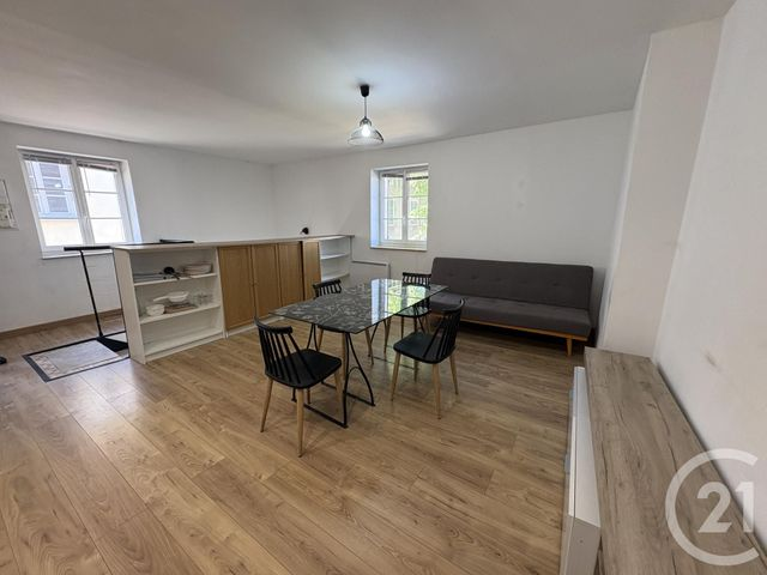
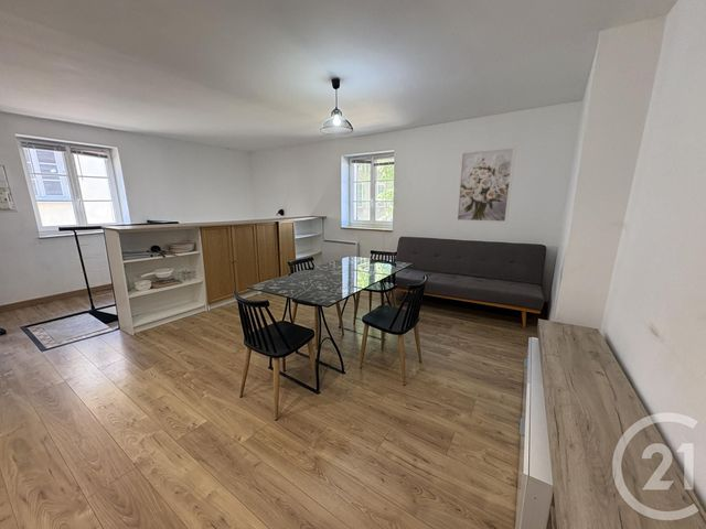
+ wall art [454,145,517,225]
